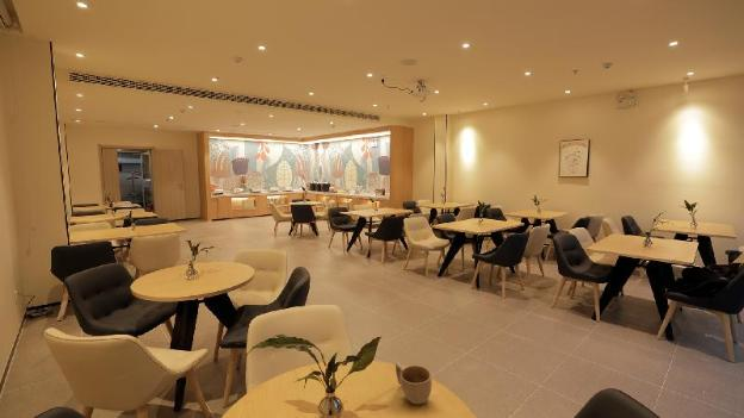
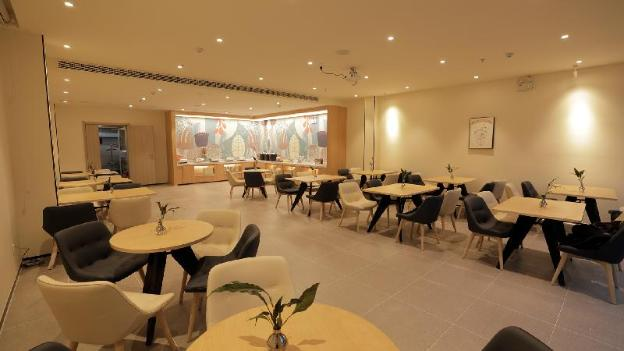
- cup [395,360,433,405]
